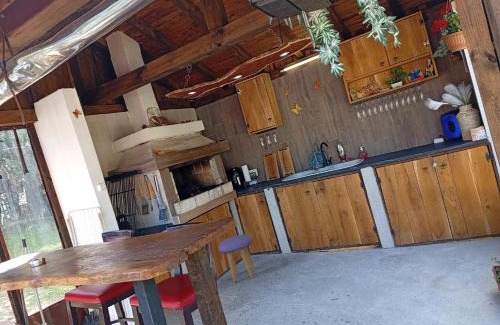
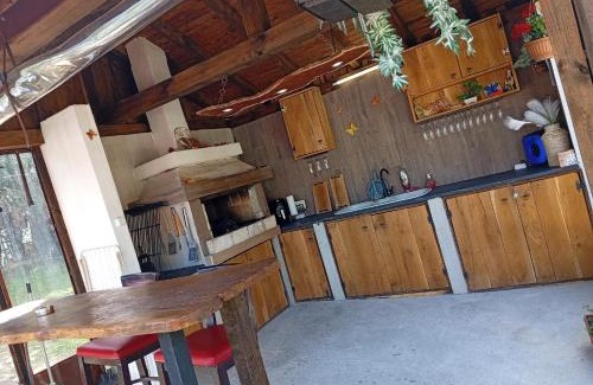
- stool [217,233,256,283]
